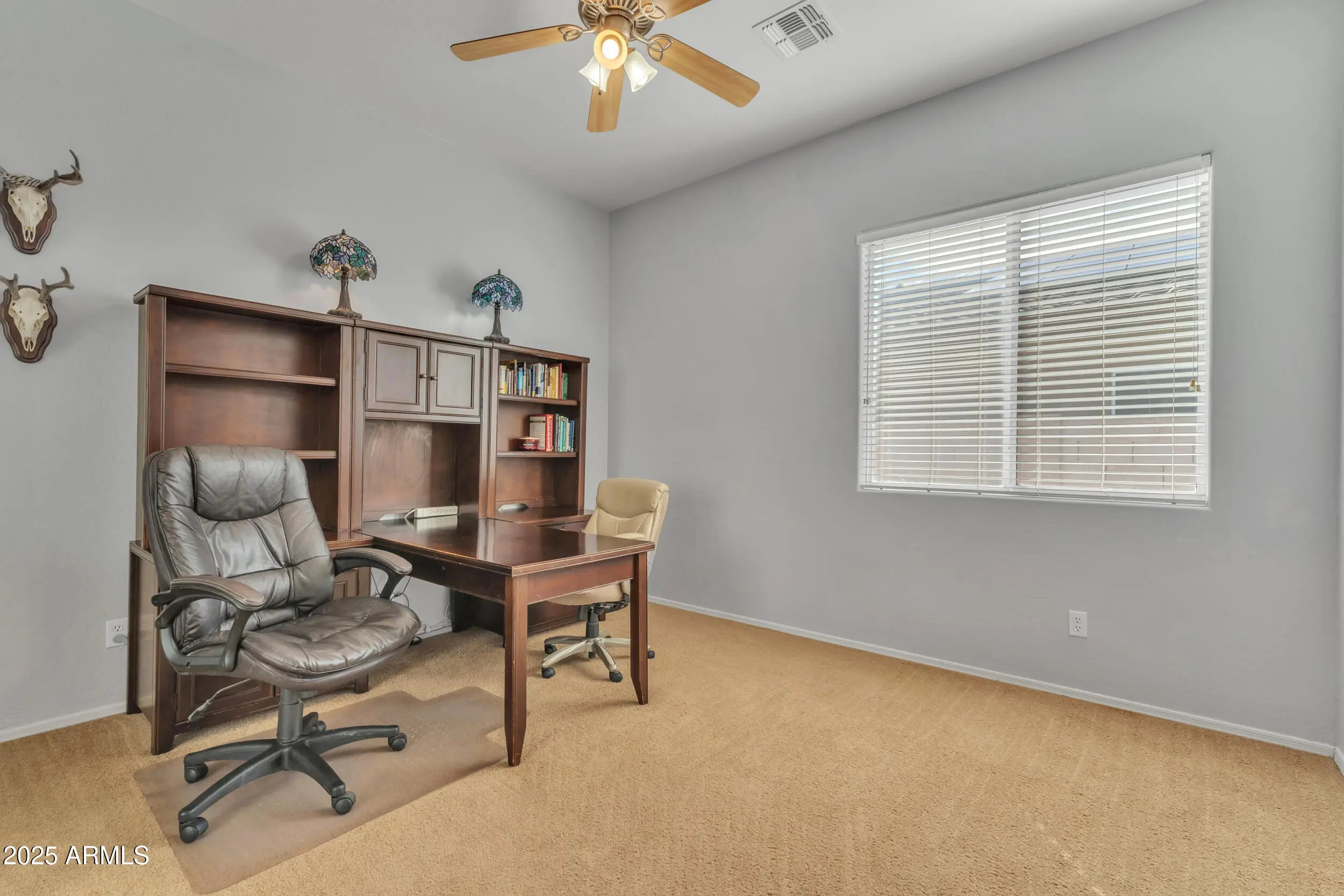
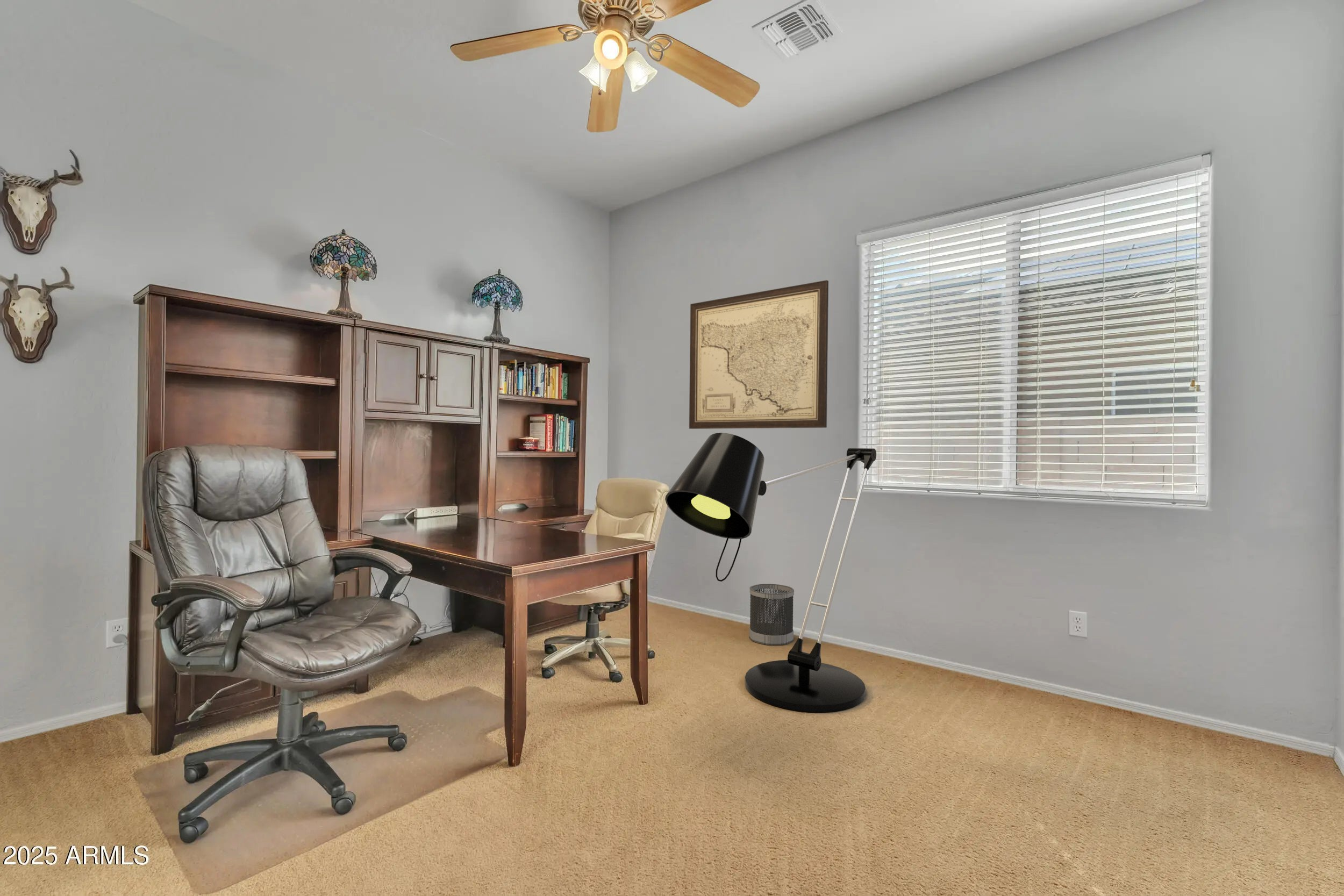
+ wall art [689,279,829,429]
+ floor lamp [664,432,877,713]
+ wastebasket [749,583,795,646]
